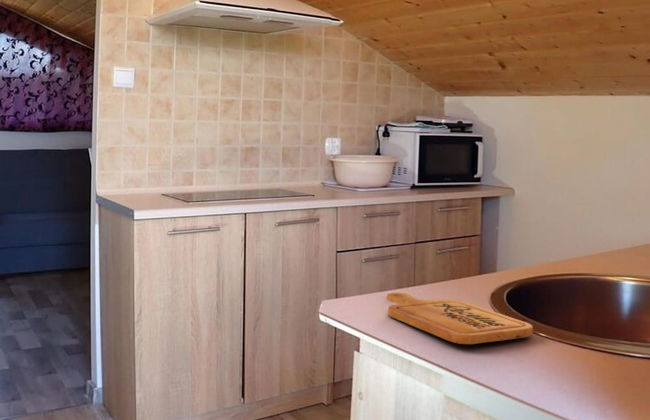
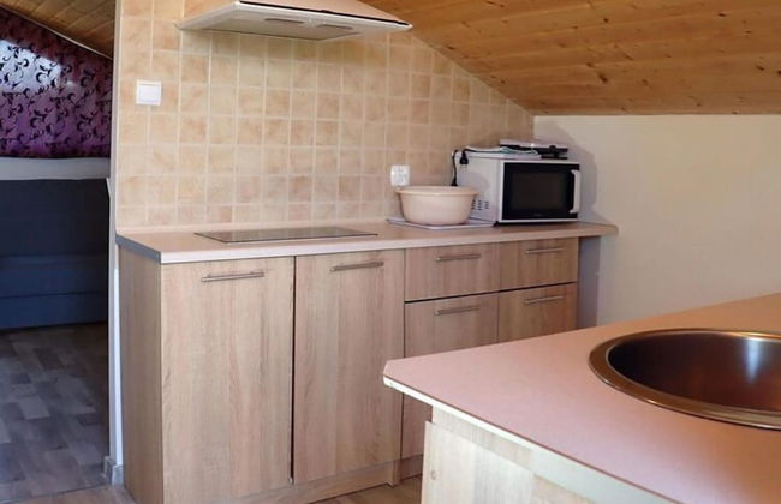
- cutting board [386,292,534,345]
